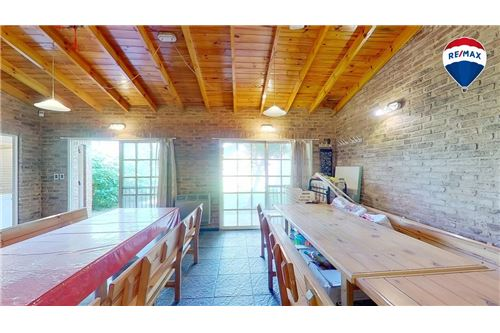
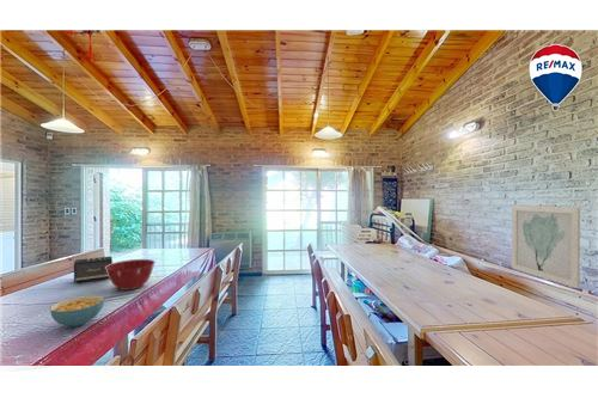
+ cereal bowl [49,294,105,327]
+ speaker [73,255,114,283]
+ mixing bowl [105,258,157,292]
+ wall art [511,204,581,289]
